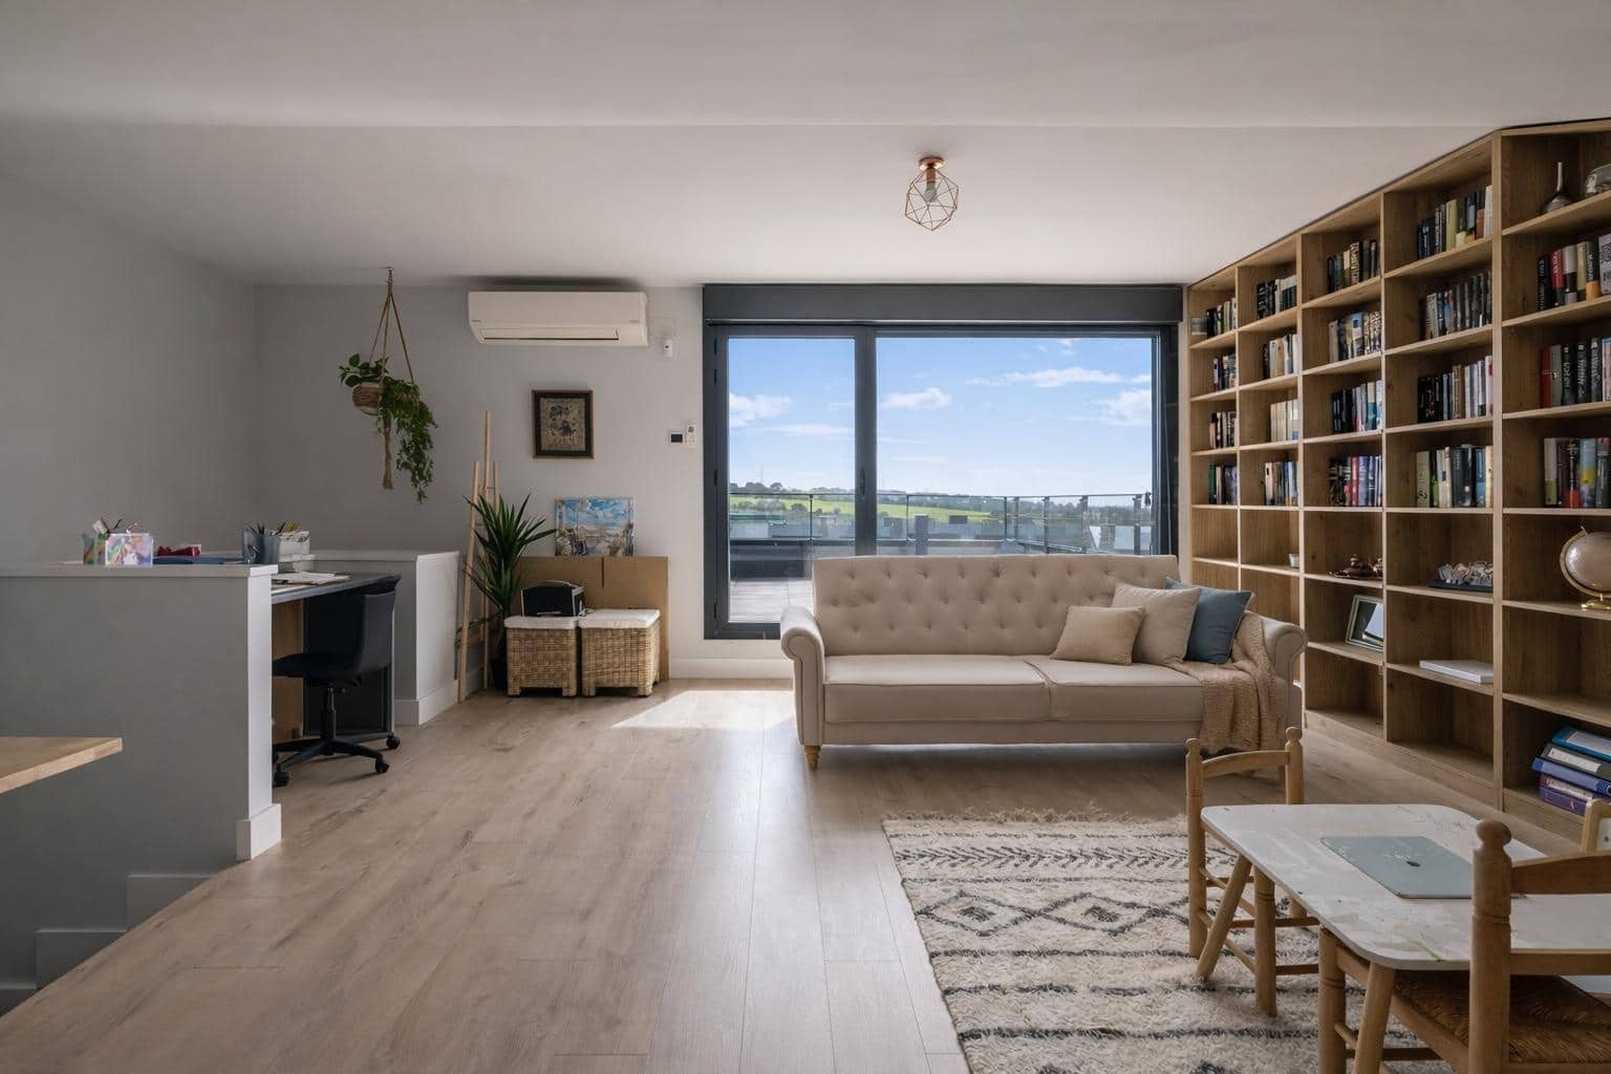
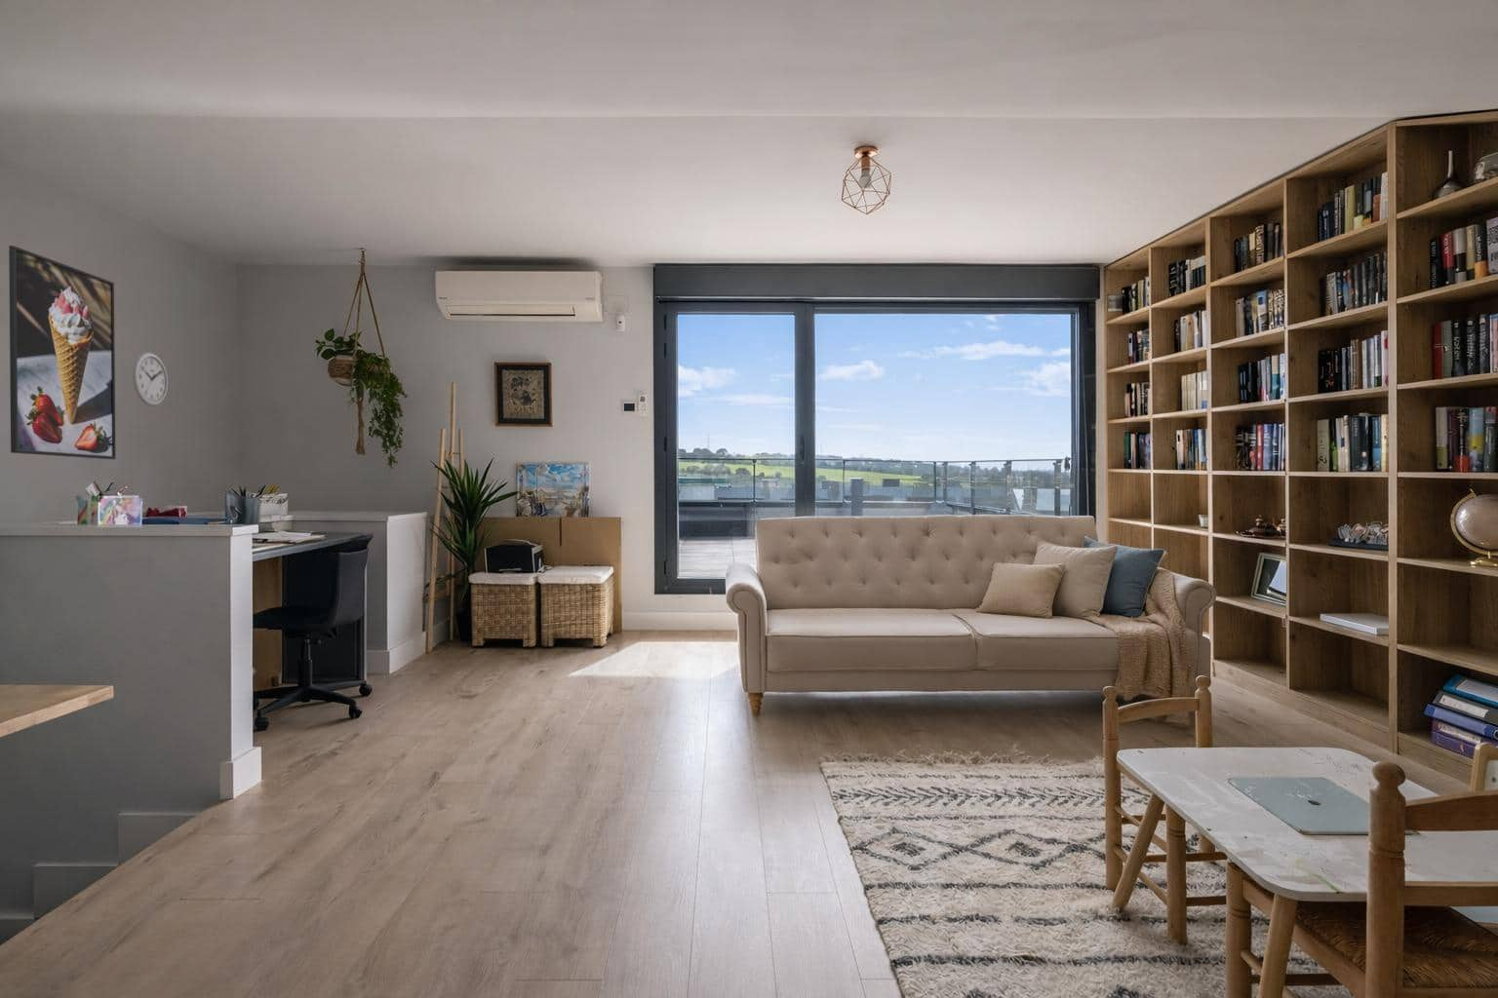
+ wall clock [132,351,168,408]
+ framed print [8,245,117,460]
